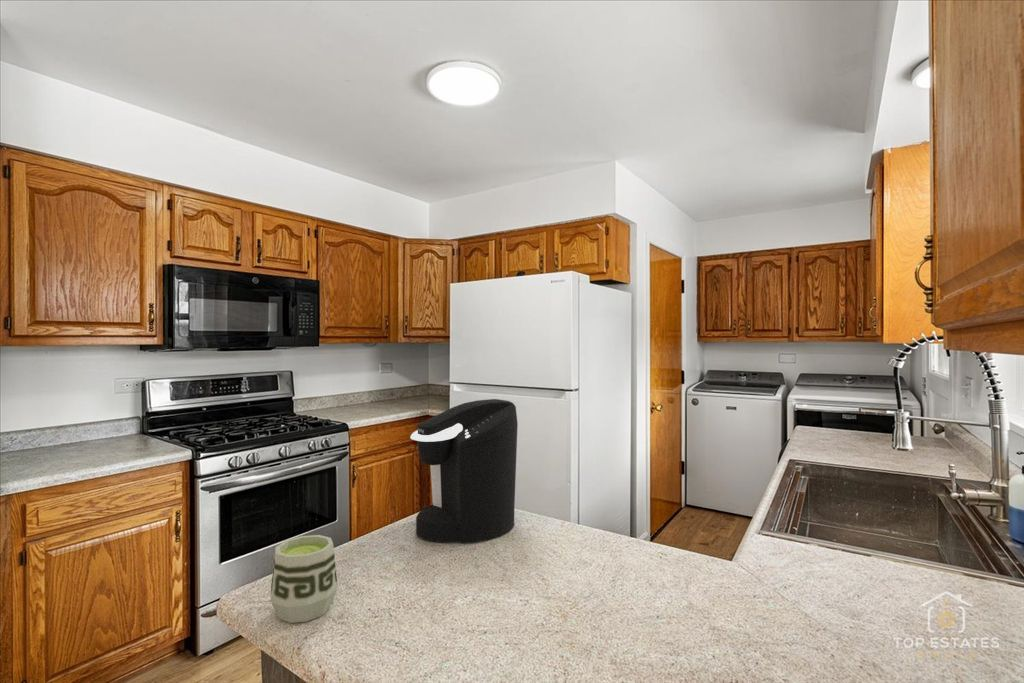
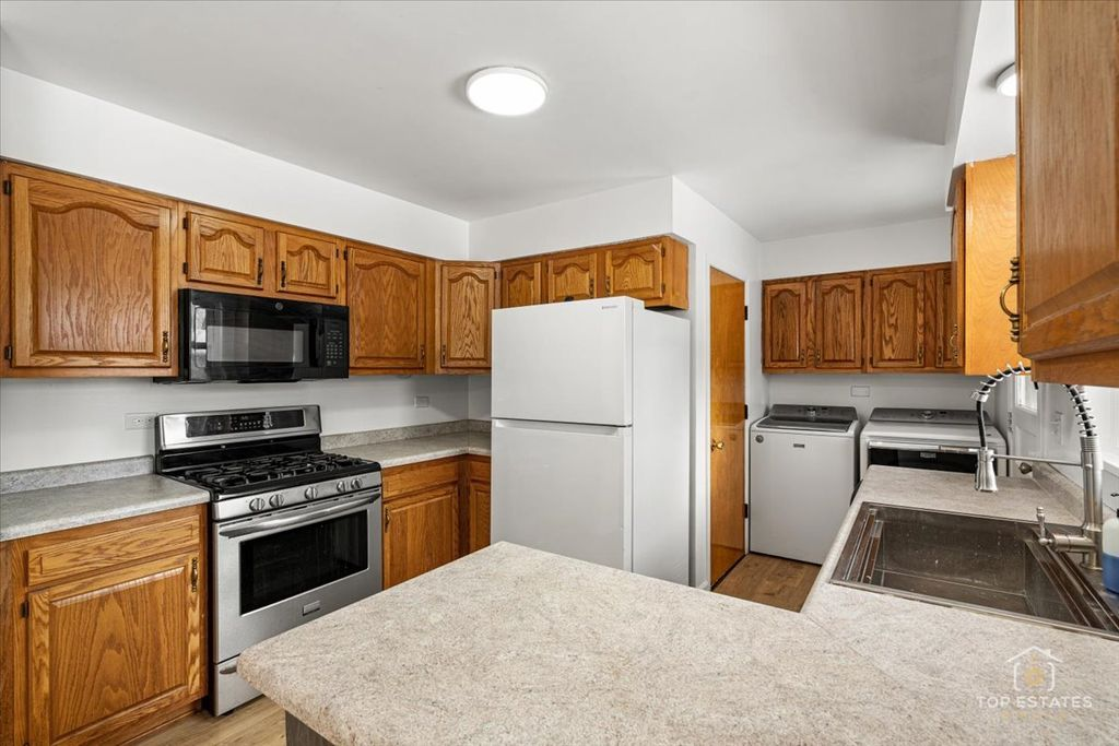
- coffee maker [409,398,519,544]
- cup [269,534,339,624]
